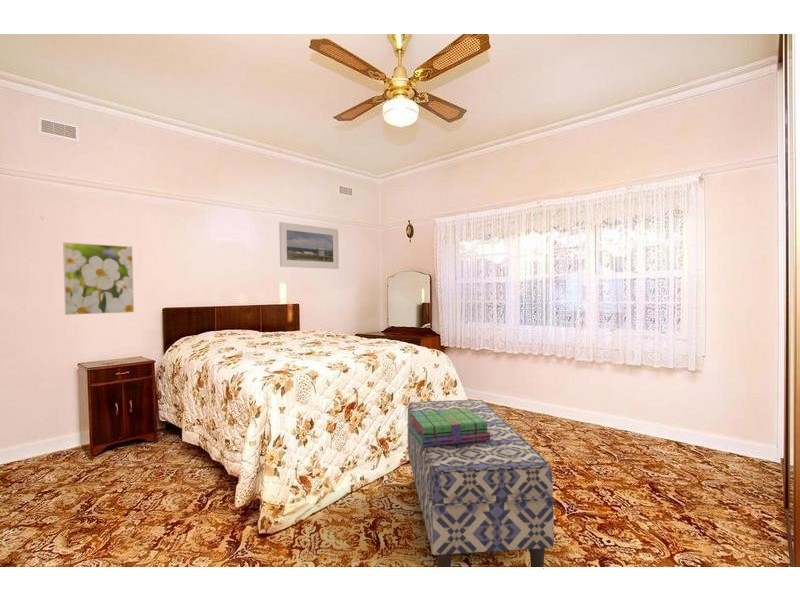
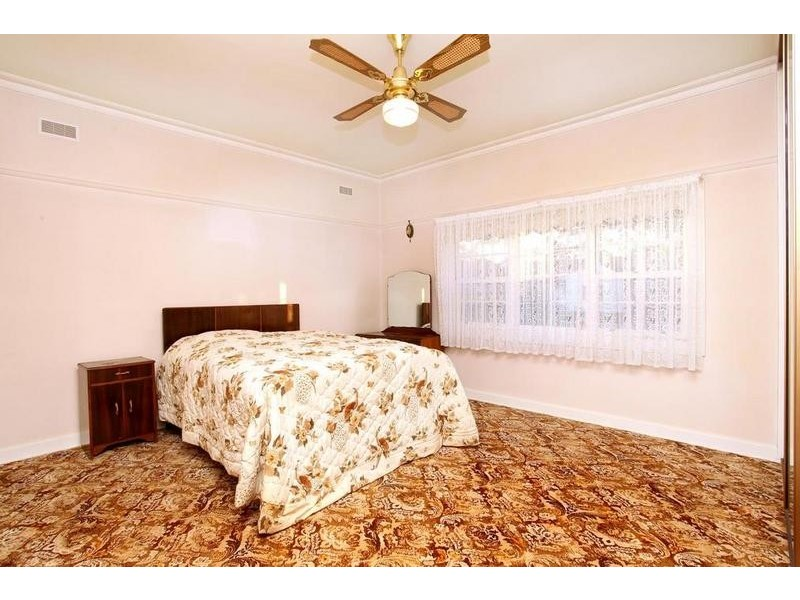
- stack of books [407,408,490,447]
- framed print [62,241,135,316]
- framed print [278,221,340,270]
- bench [406,399,555,568]
